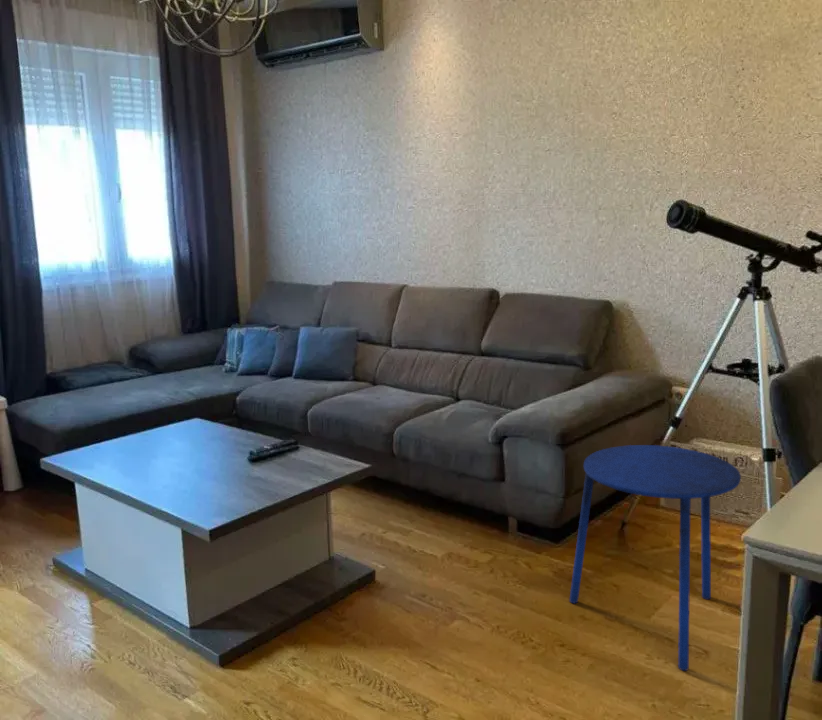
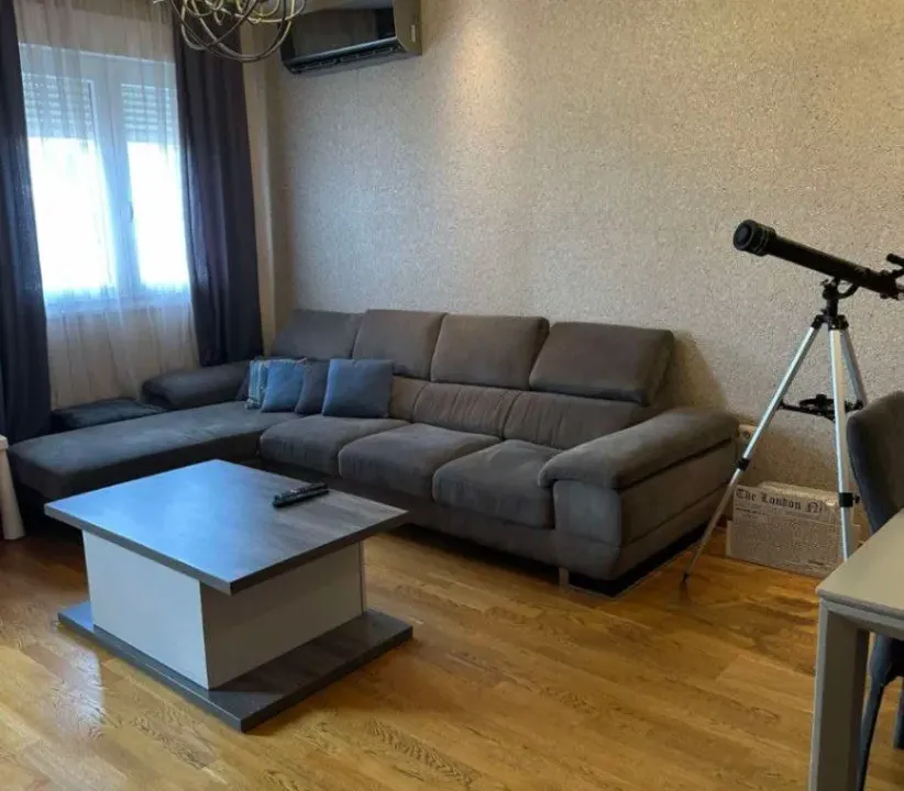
- side table [568,444,742,672]
